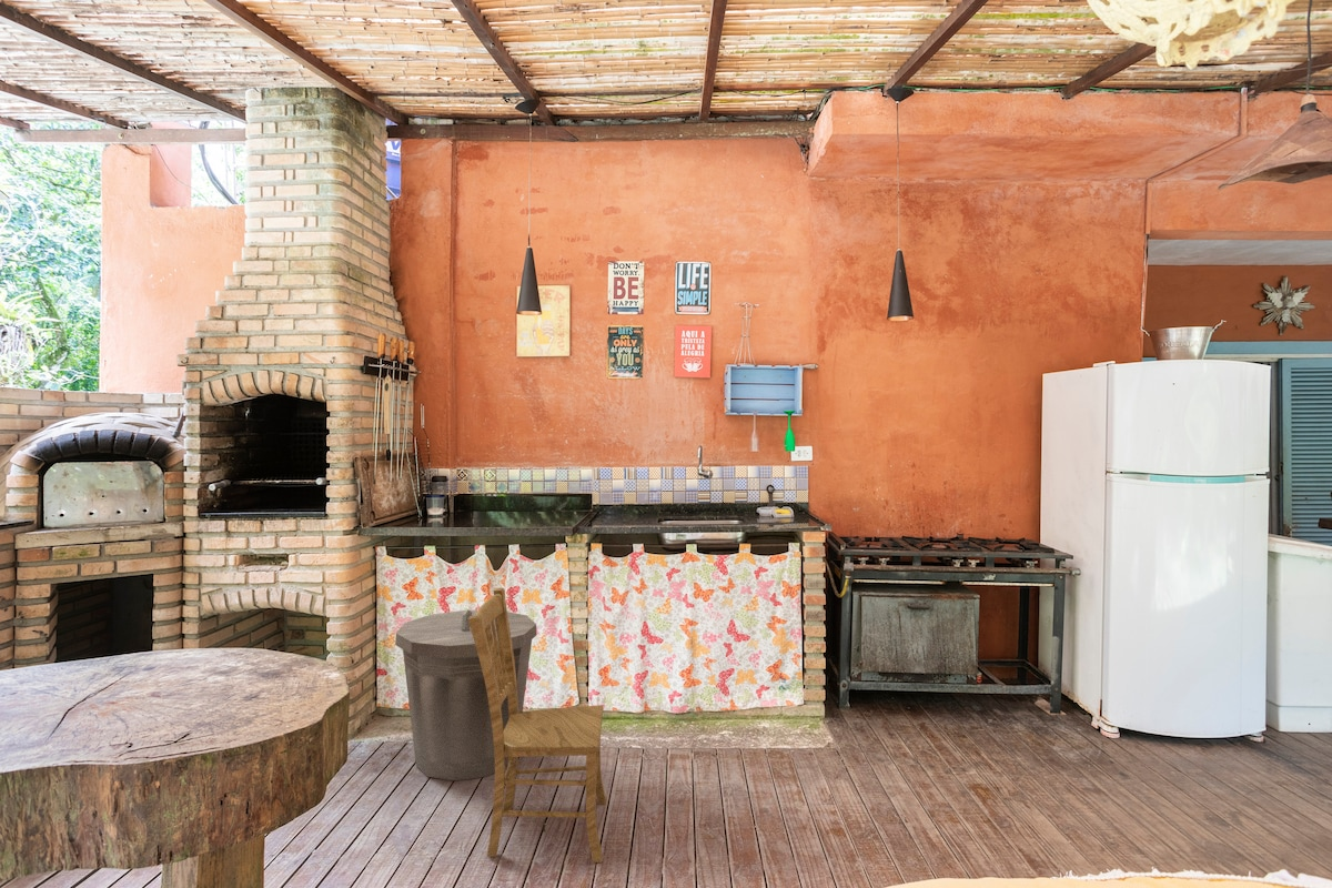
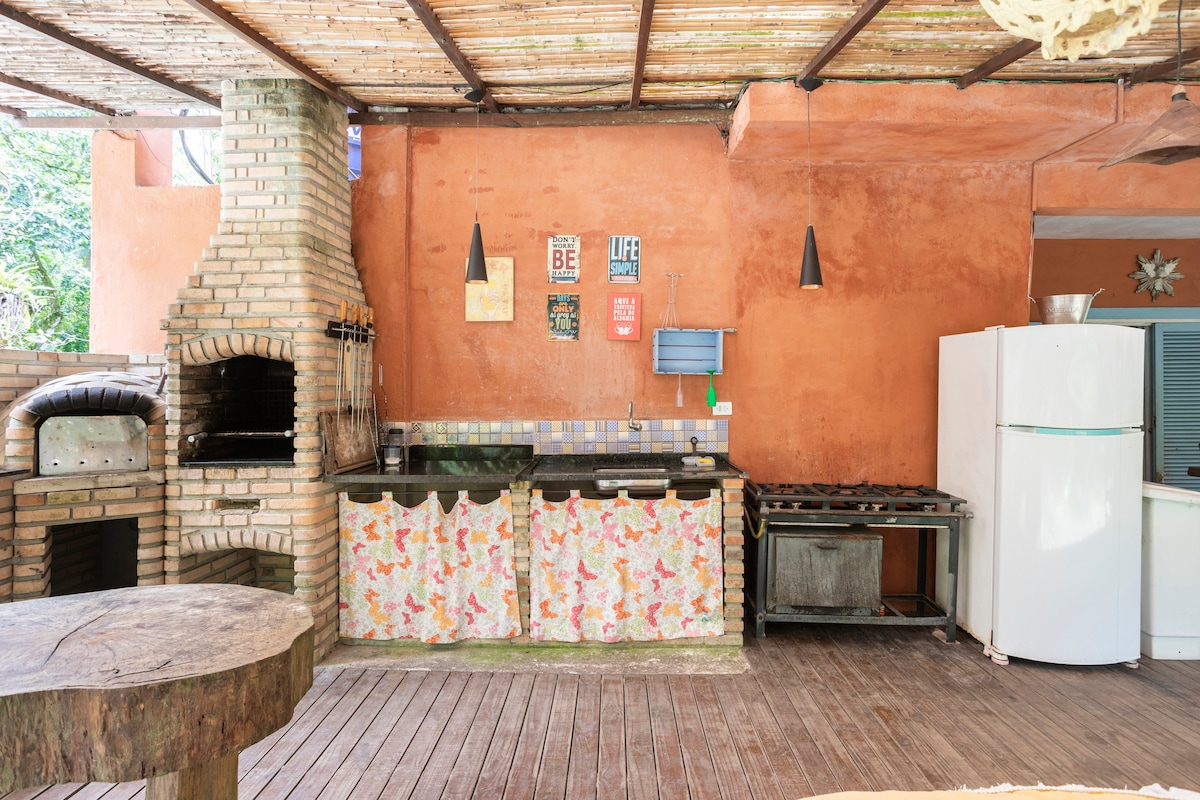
- trash can [394,608,538,781]
- dining chair [467,586,607,864]
